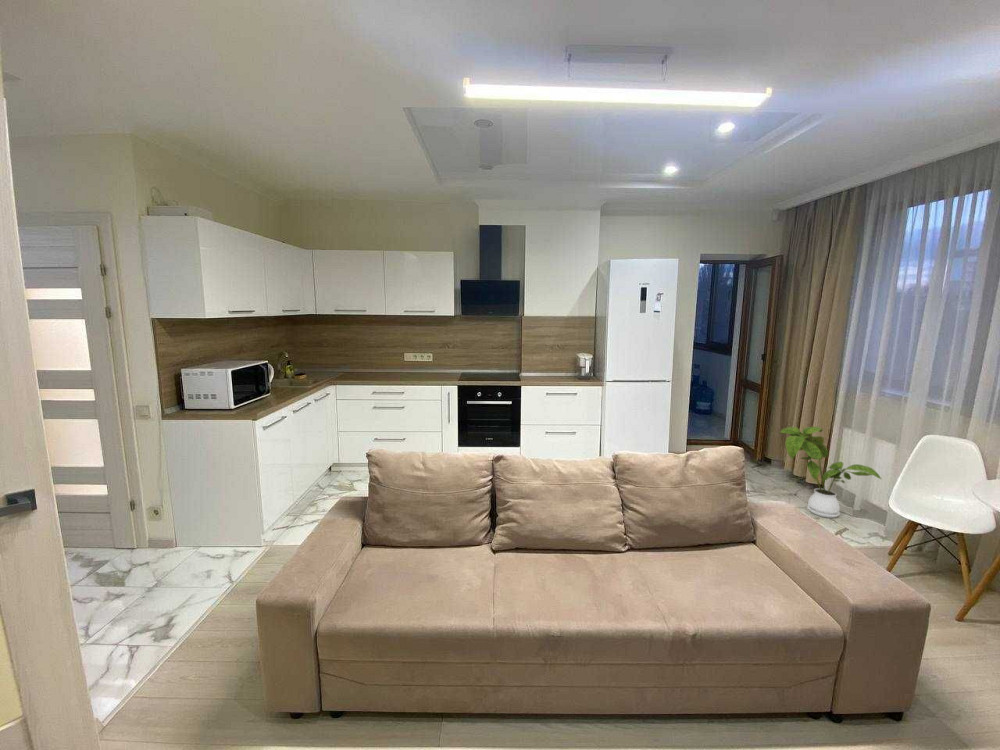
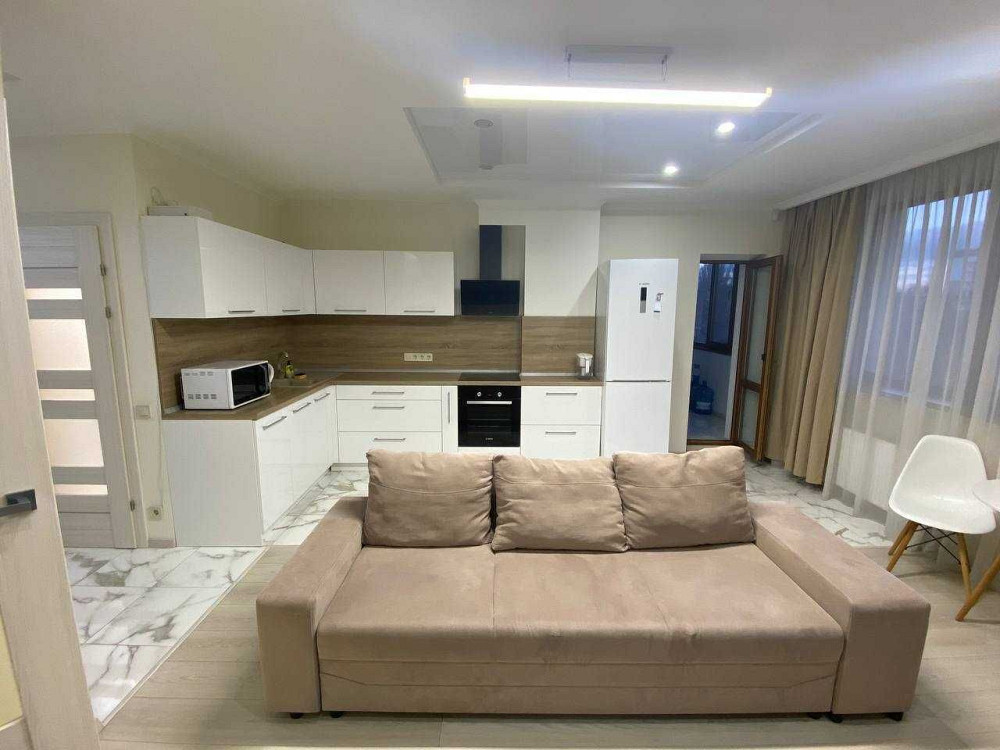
- house plant [778,426,882,519]
